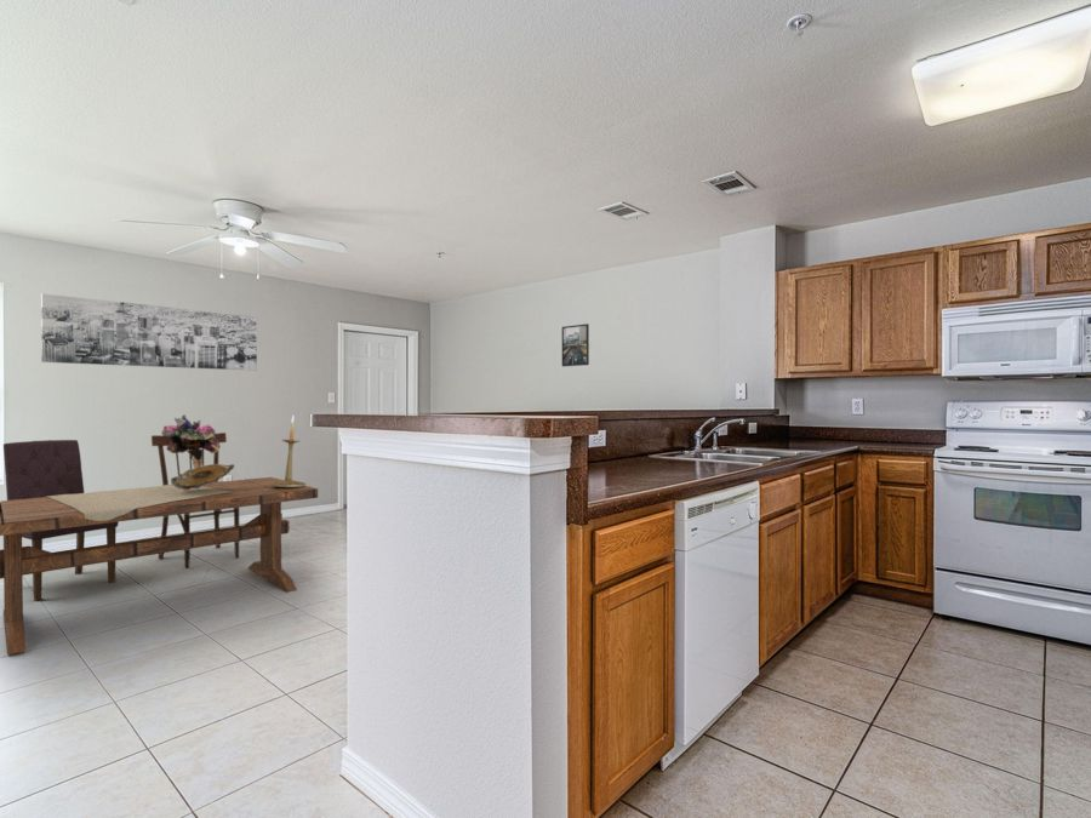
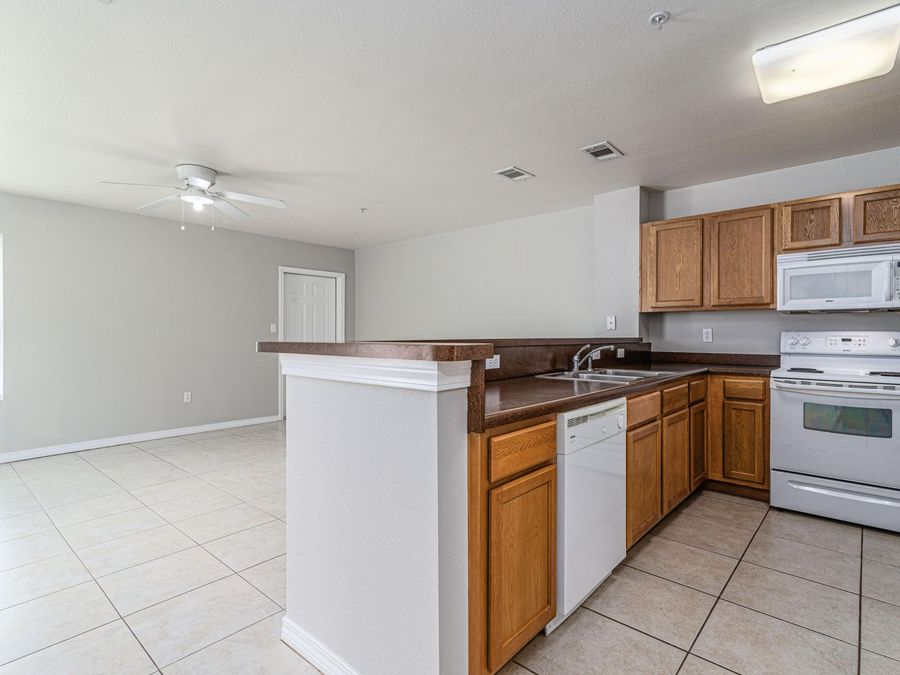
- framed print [561,322,590,367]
- dining chair [2,439,120,602]
- dining chair [150,431,240,570]
- dining table [0,476,319,658]
- bouquet [160,413,235,490]
- wall art [40,292,258,372]
- candlestick [270,414,307,487]
